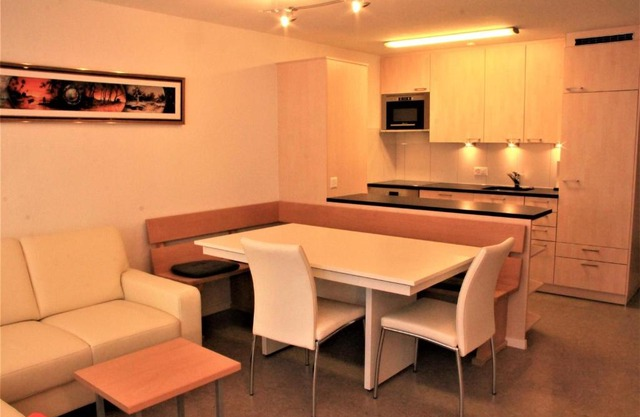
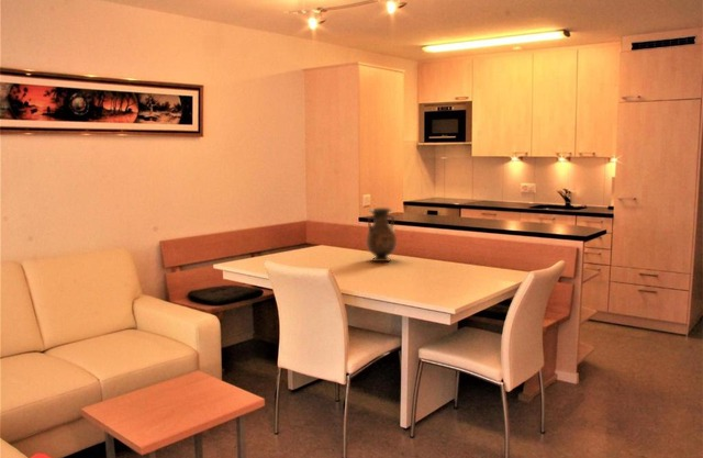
+ vase [366,206,398,262]
